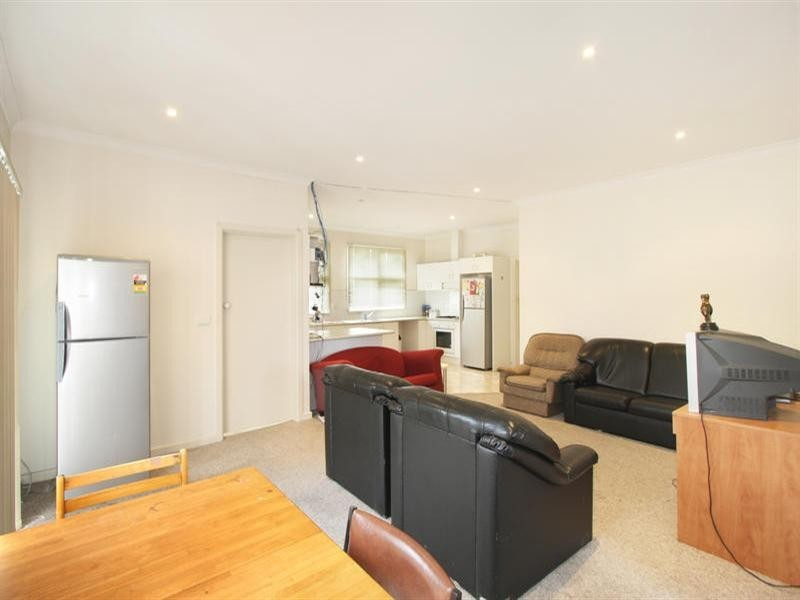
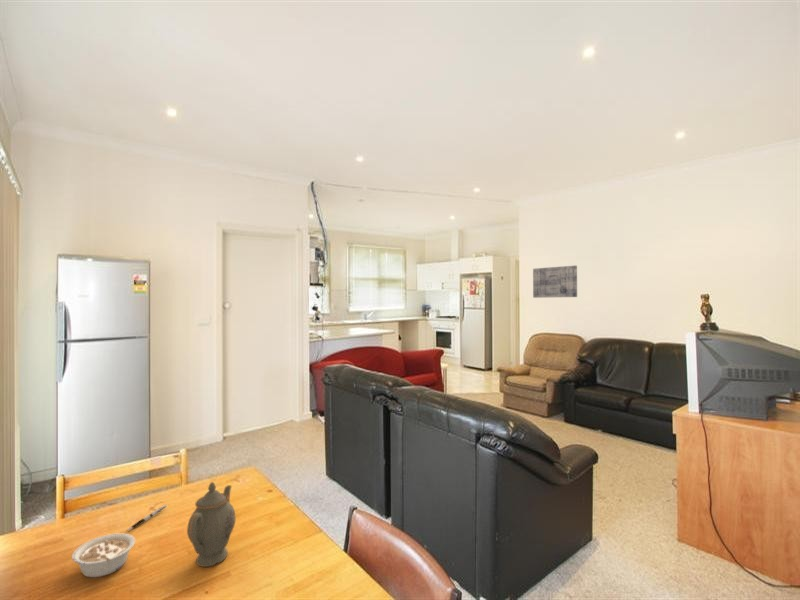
+ chinaware [186,481,237,568]
+ pen [126,504,168,532]
+ legume [71,532,136,578]
+ wall art [532,265,578,299]
